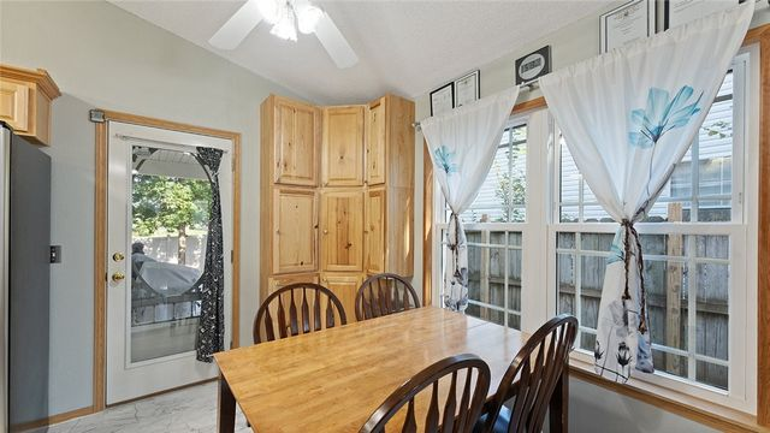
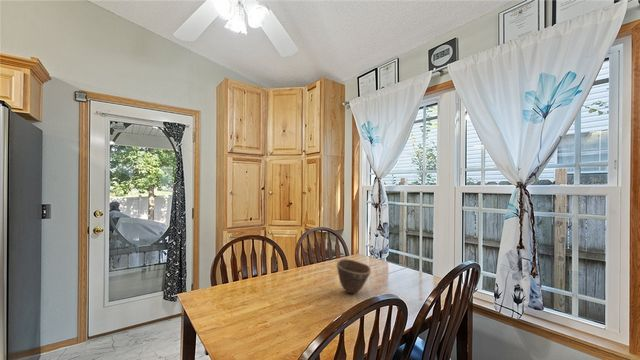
+ bowl [336,258,372,294]
